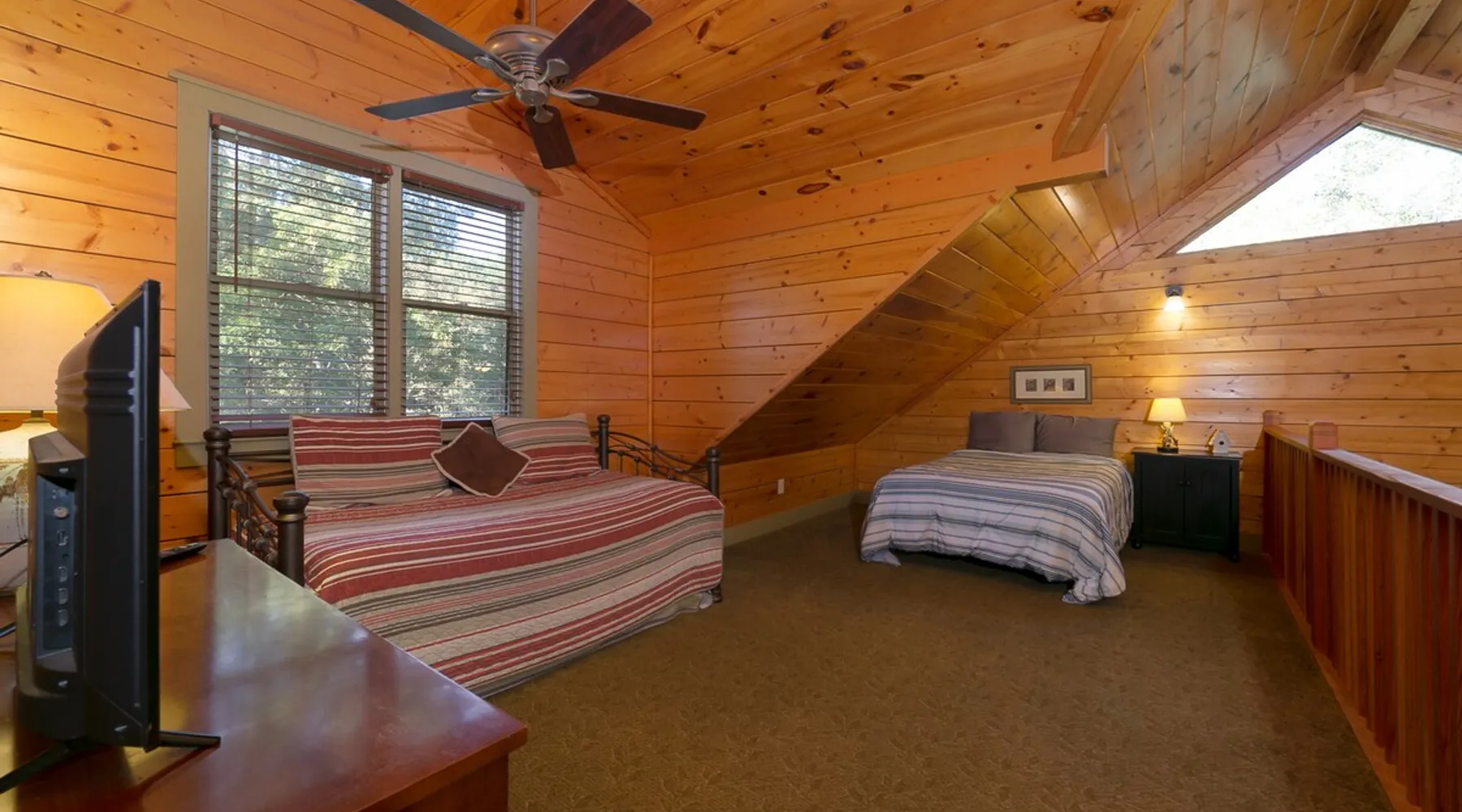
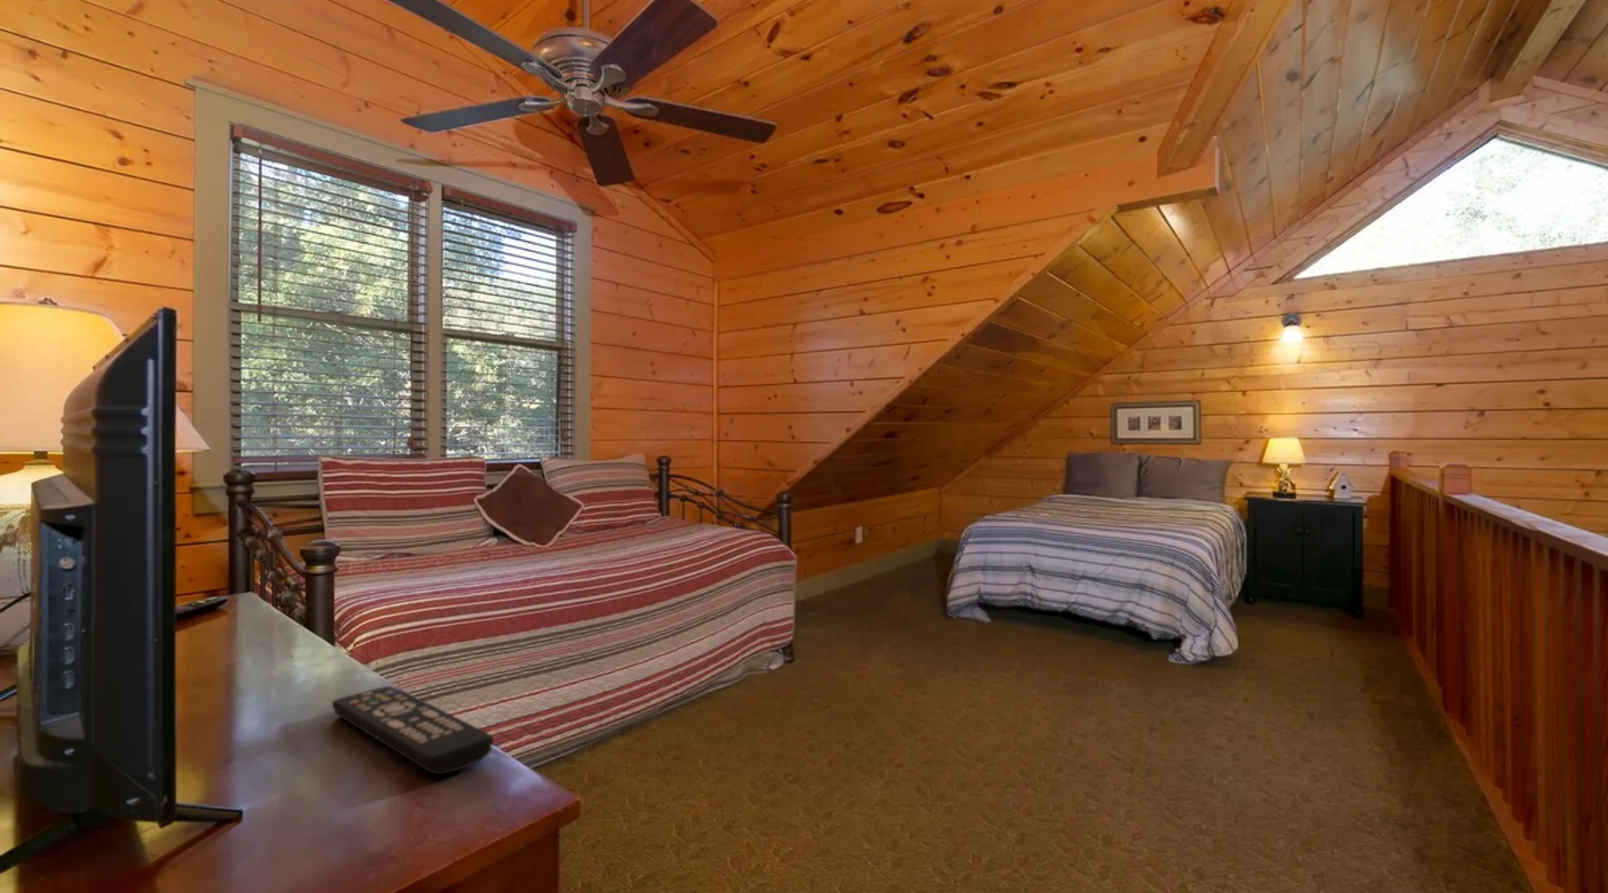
+ remote control [331,685,494,775]
